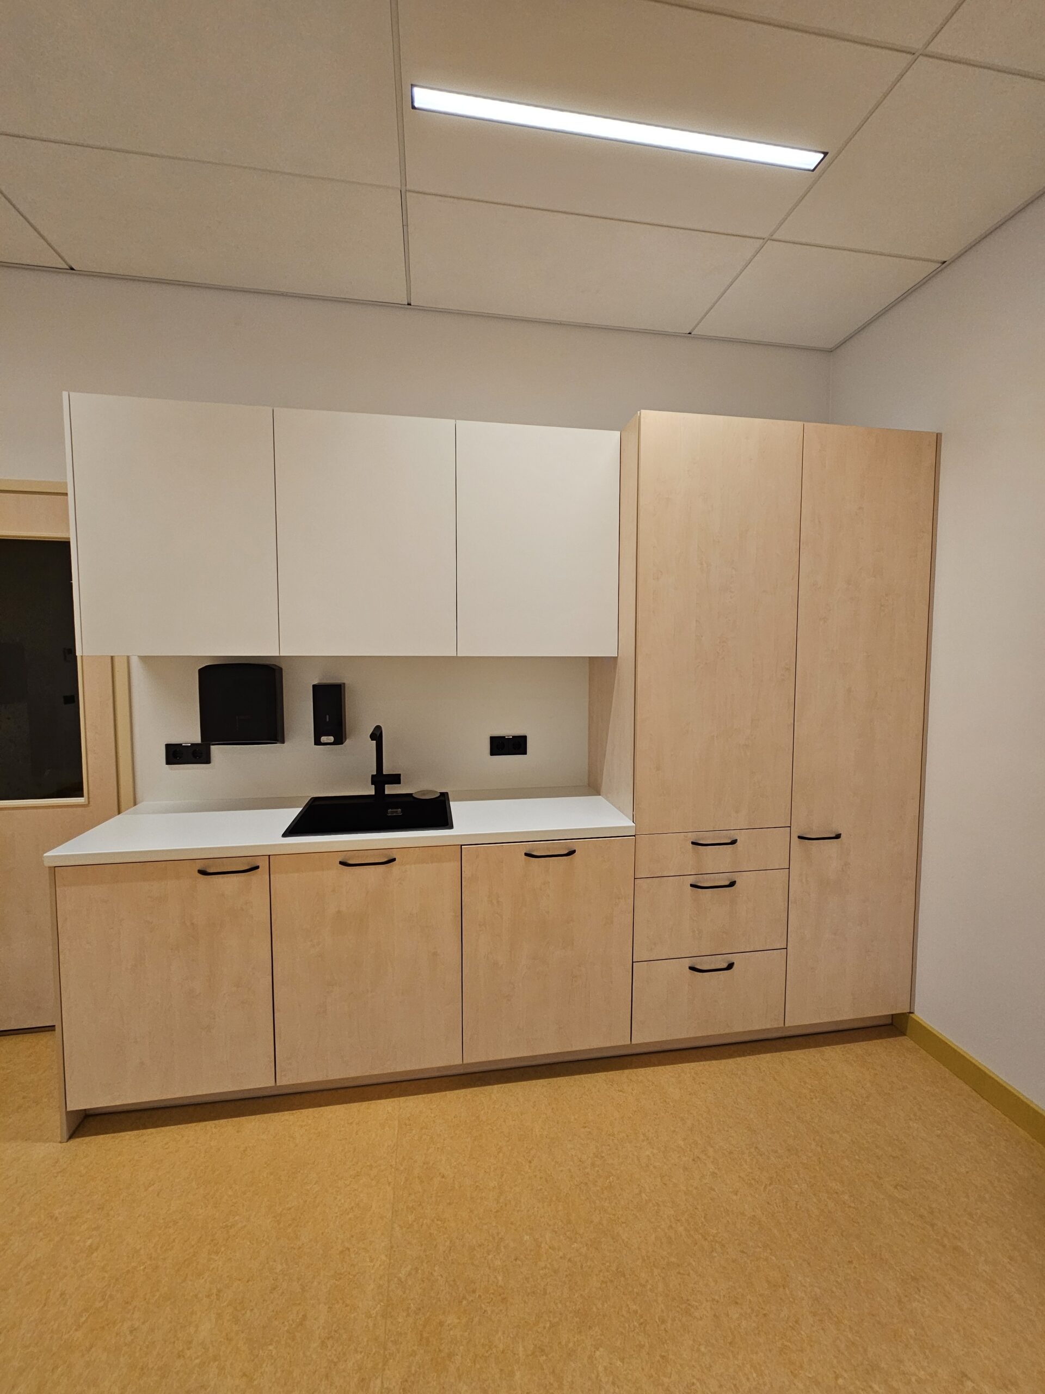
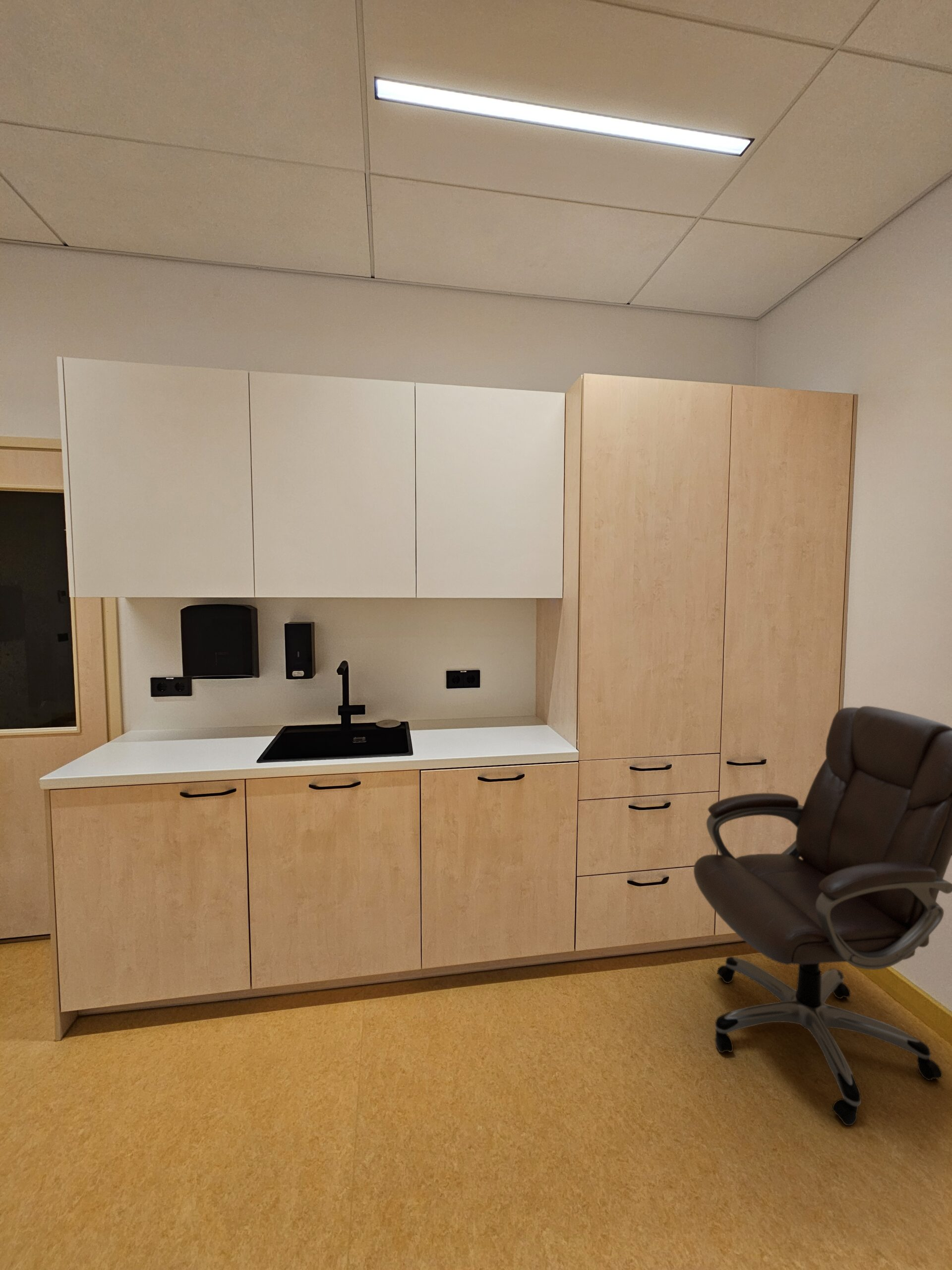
+ chair [693,705,952,1126]
